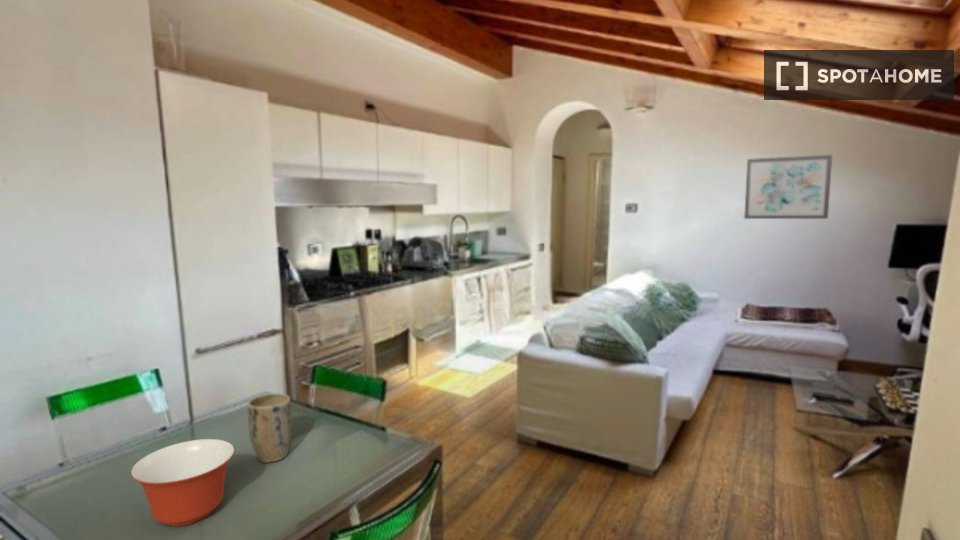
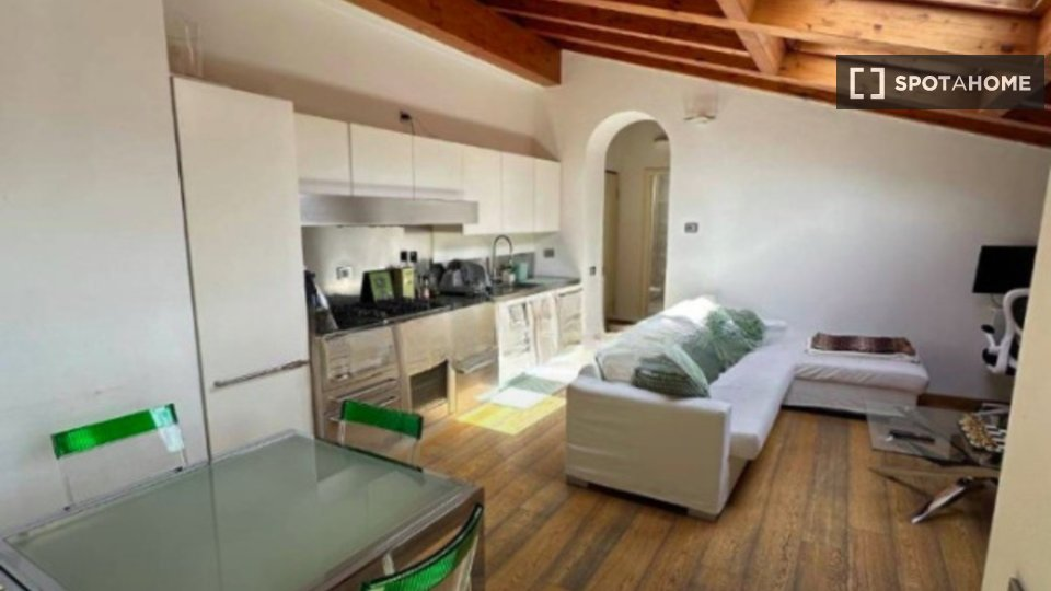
- mixing bowl [130,438,236,527]
- wall art [743,154,833,220]
- plant pot [246,392,293,464]
